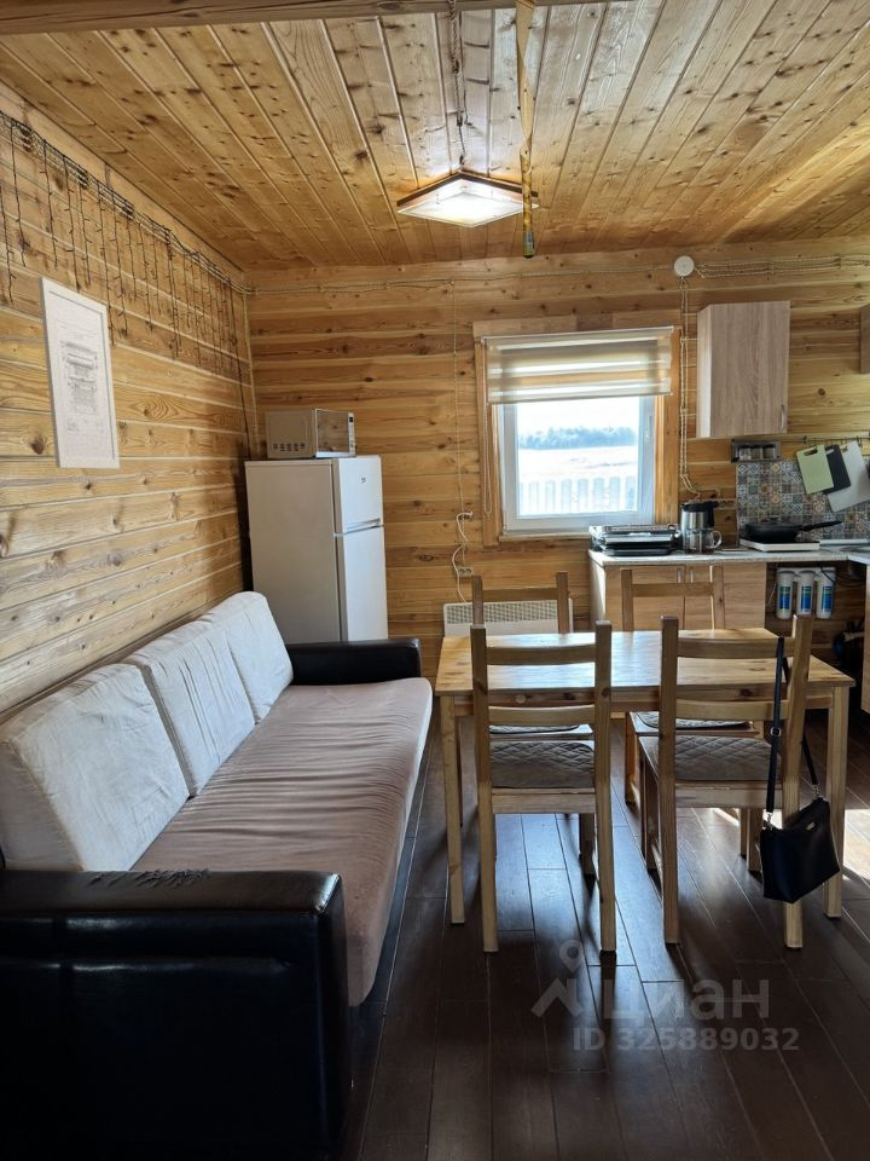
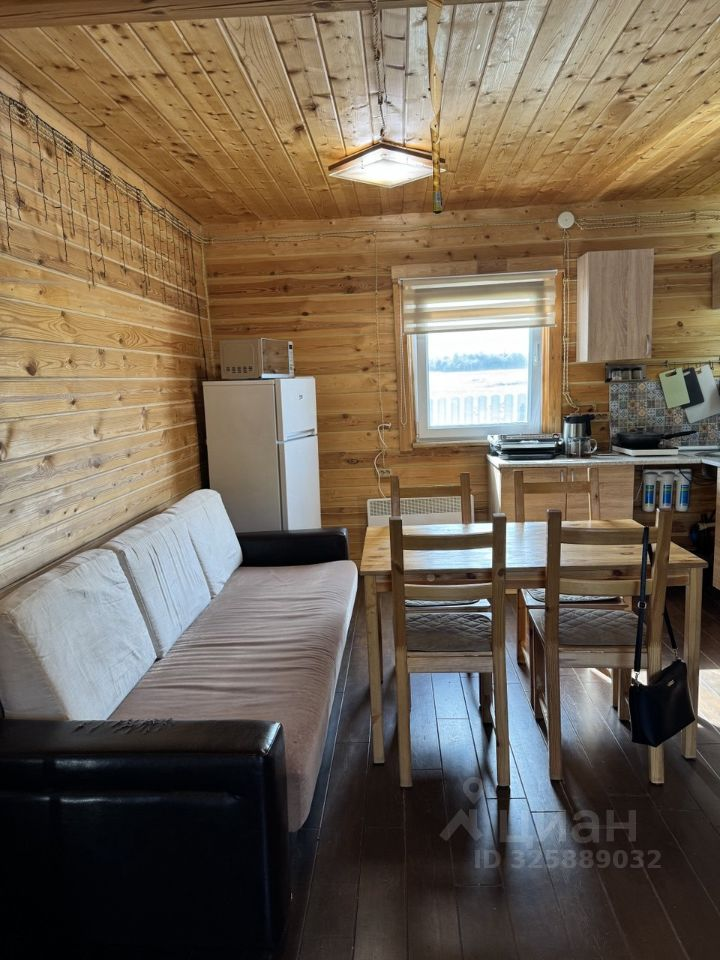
- wall art [37,276,121,470]
